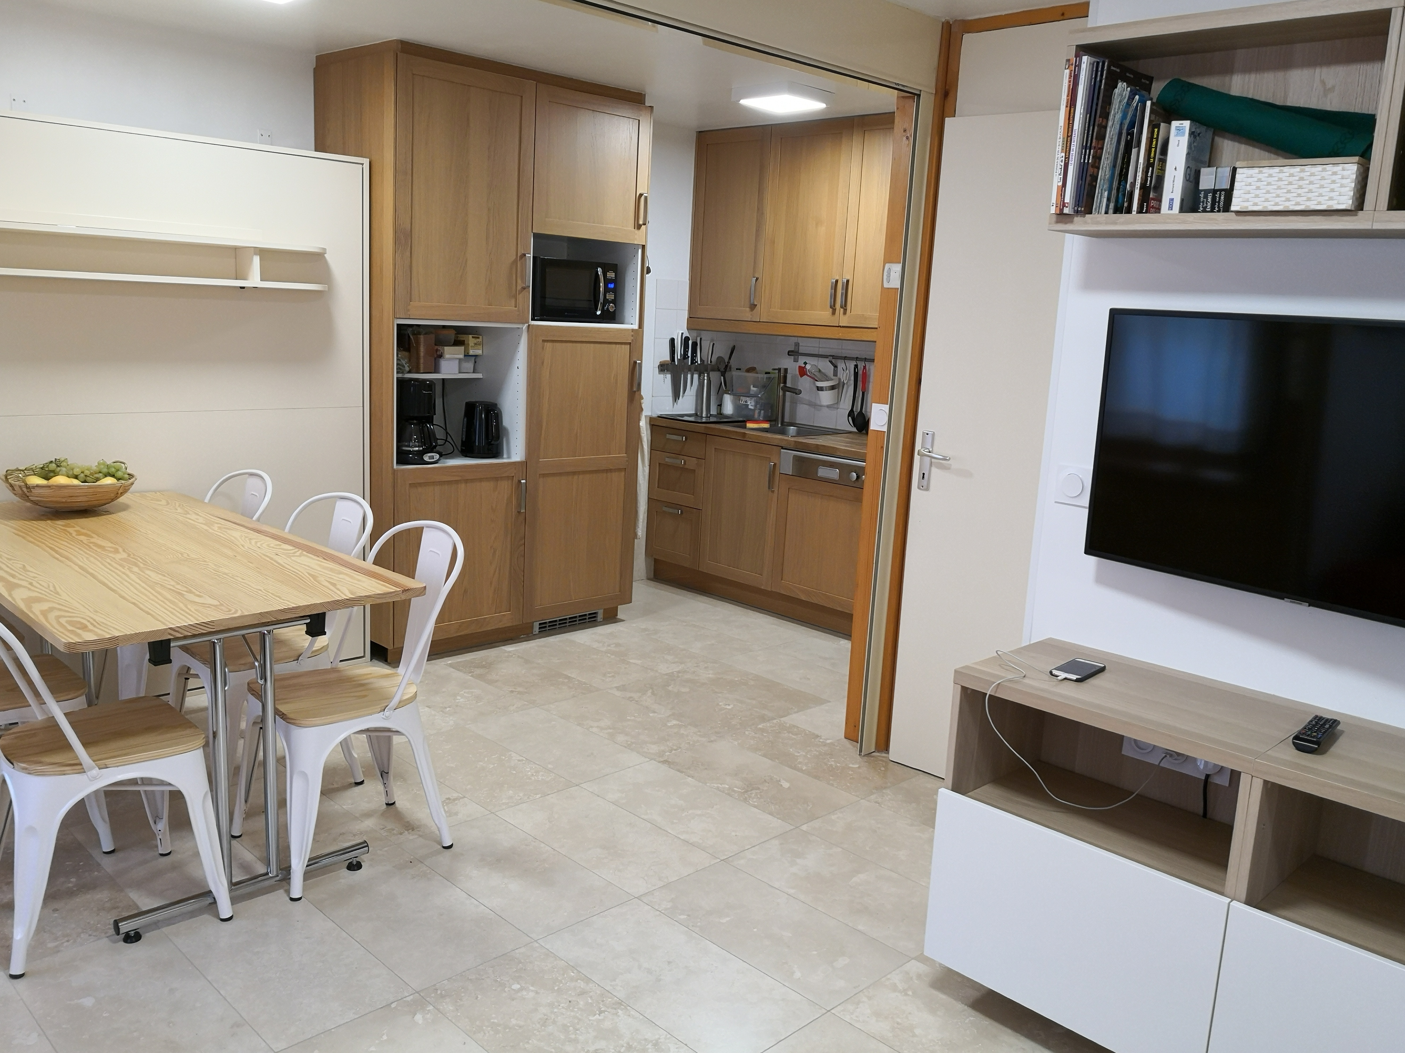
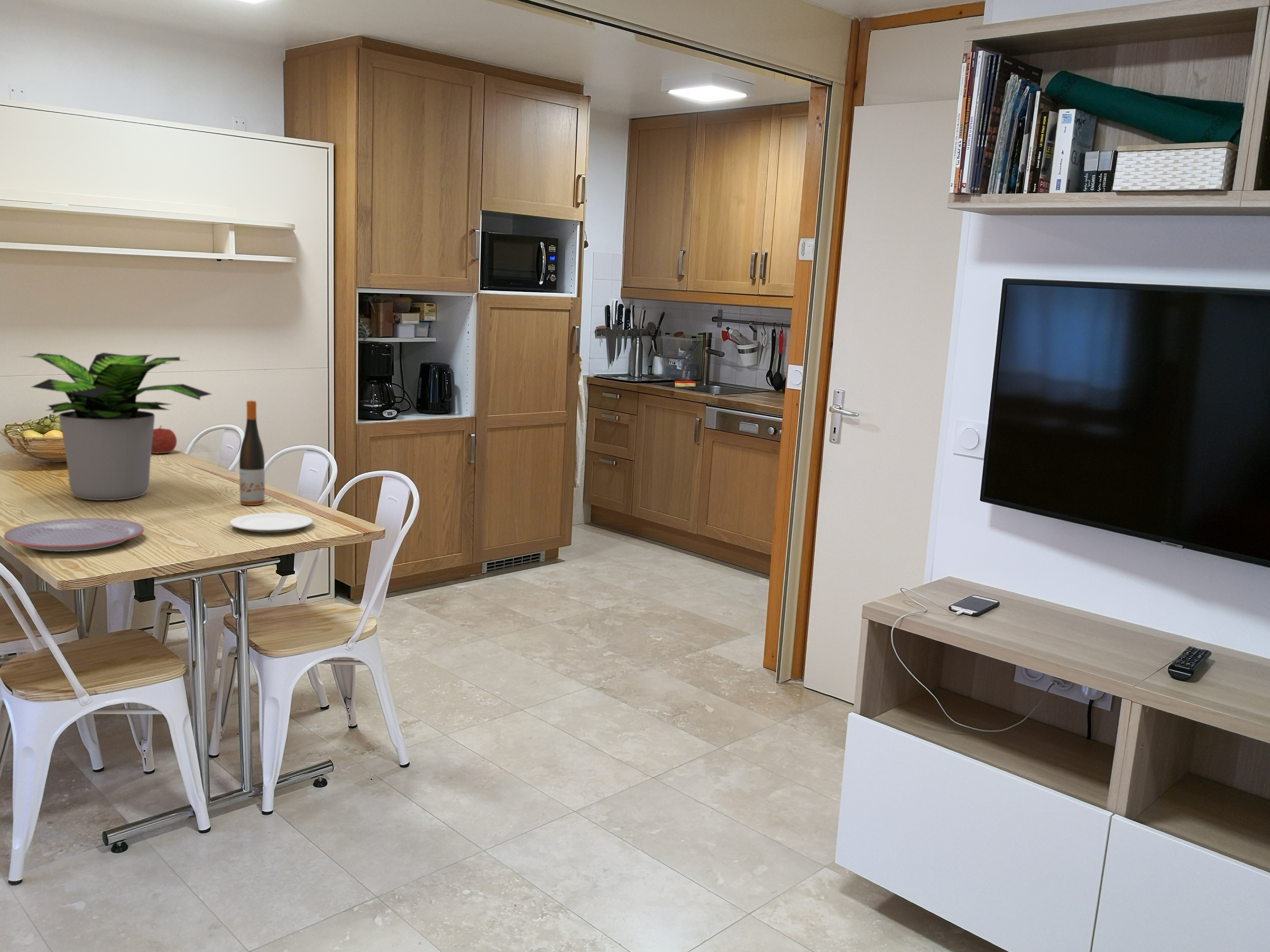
+ potted plant [15,352,213,501]
+ wine bottle [239,400,265,505]
+ plate [229,512,313,533]
+ plate [3,518,144,552]
+ fruit [151,425,177,454]
